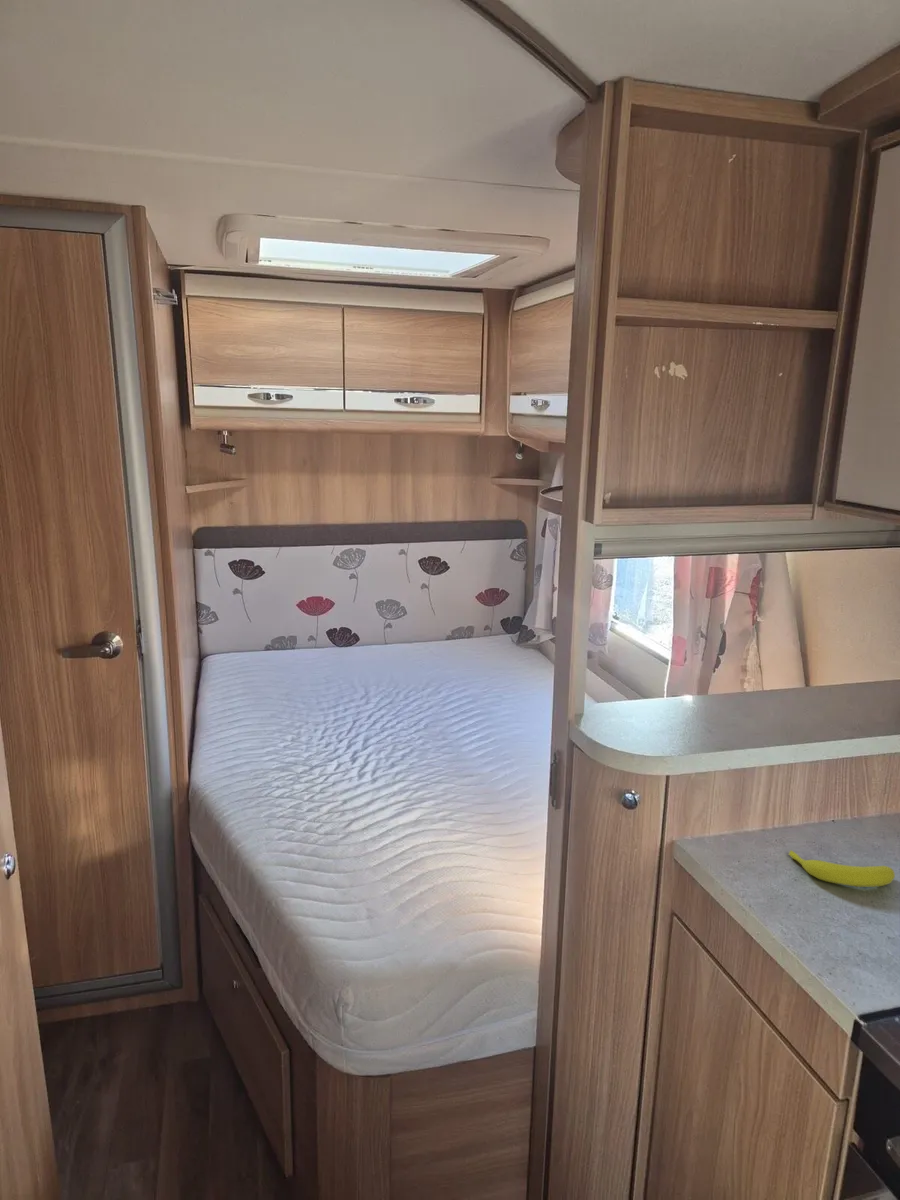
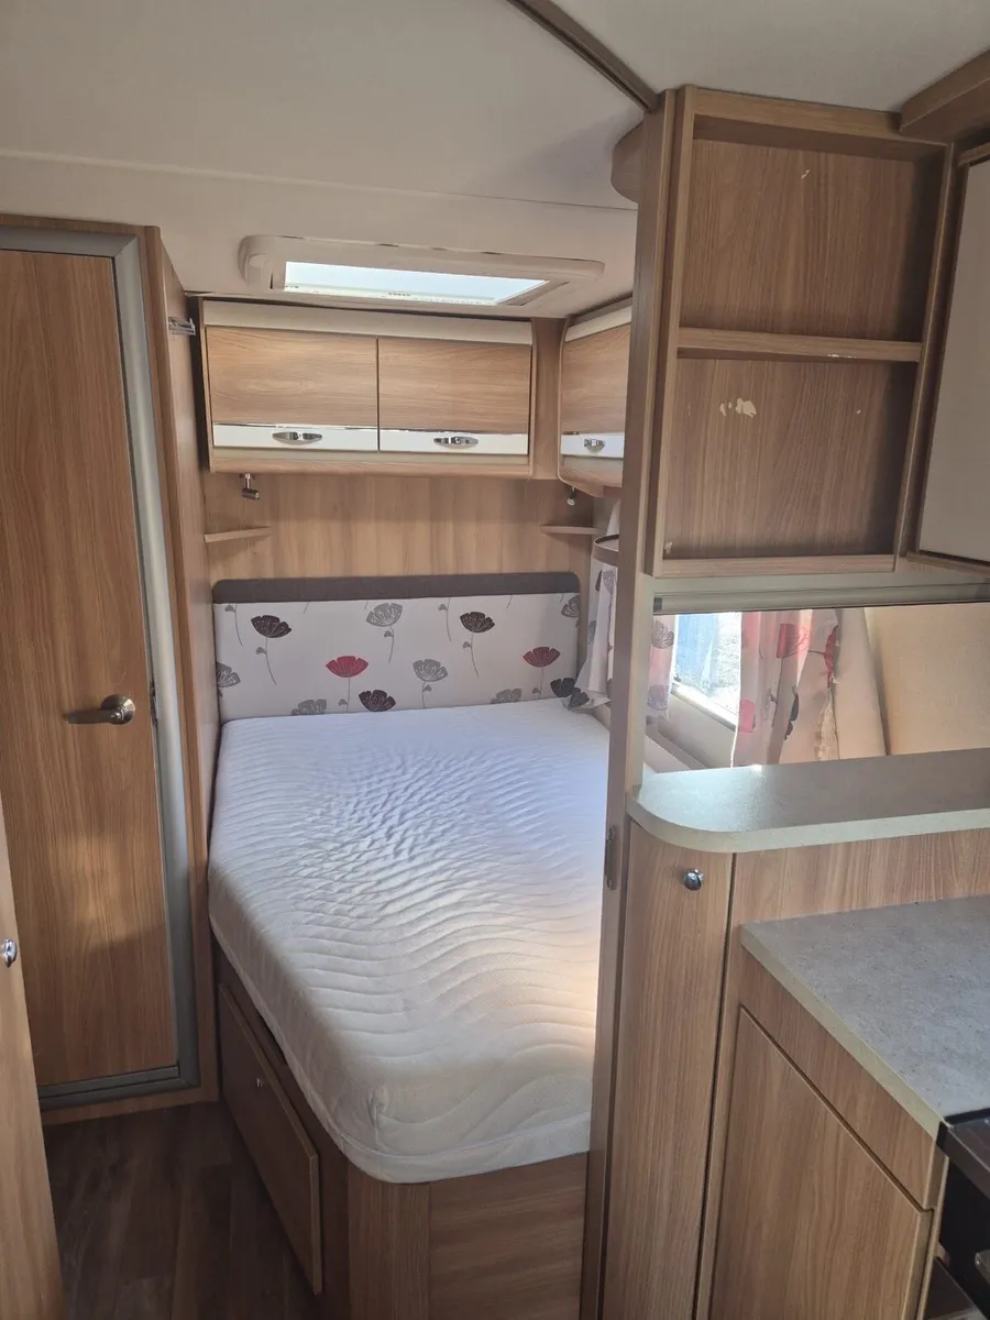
- banana [788,849,896,888]
